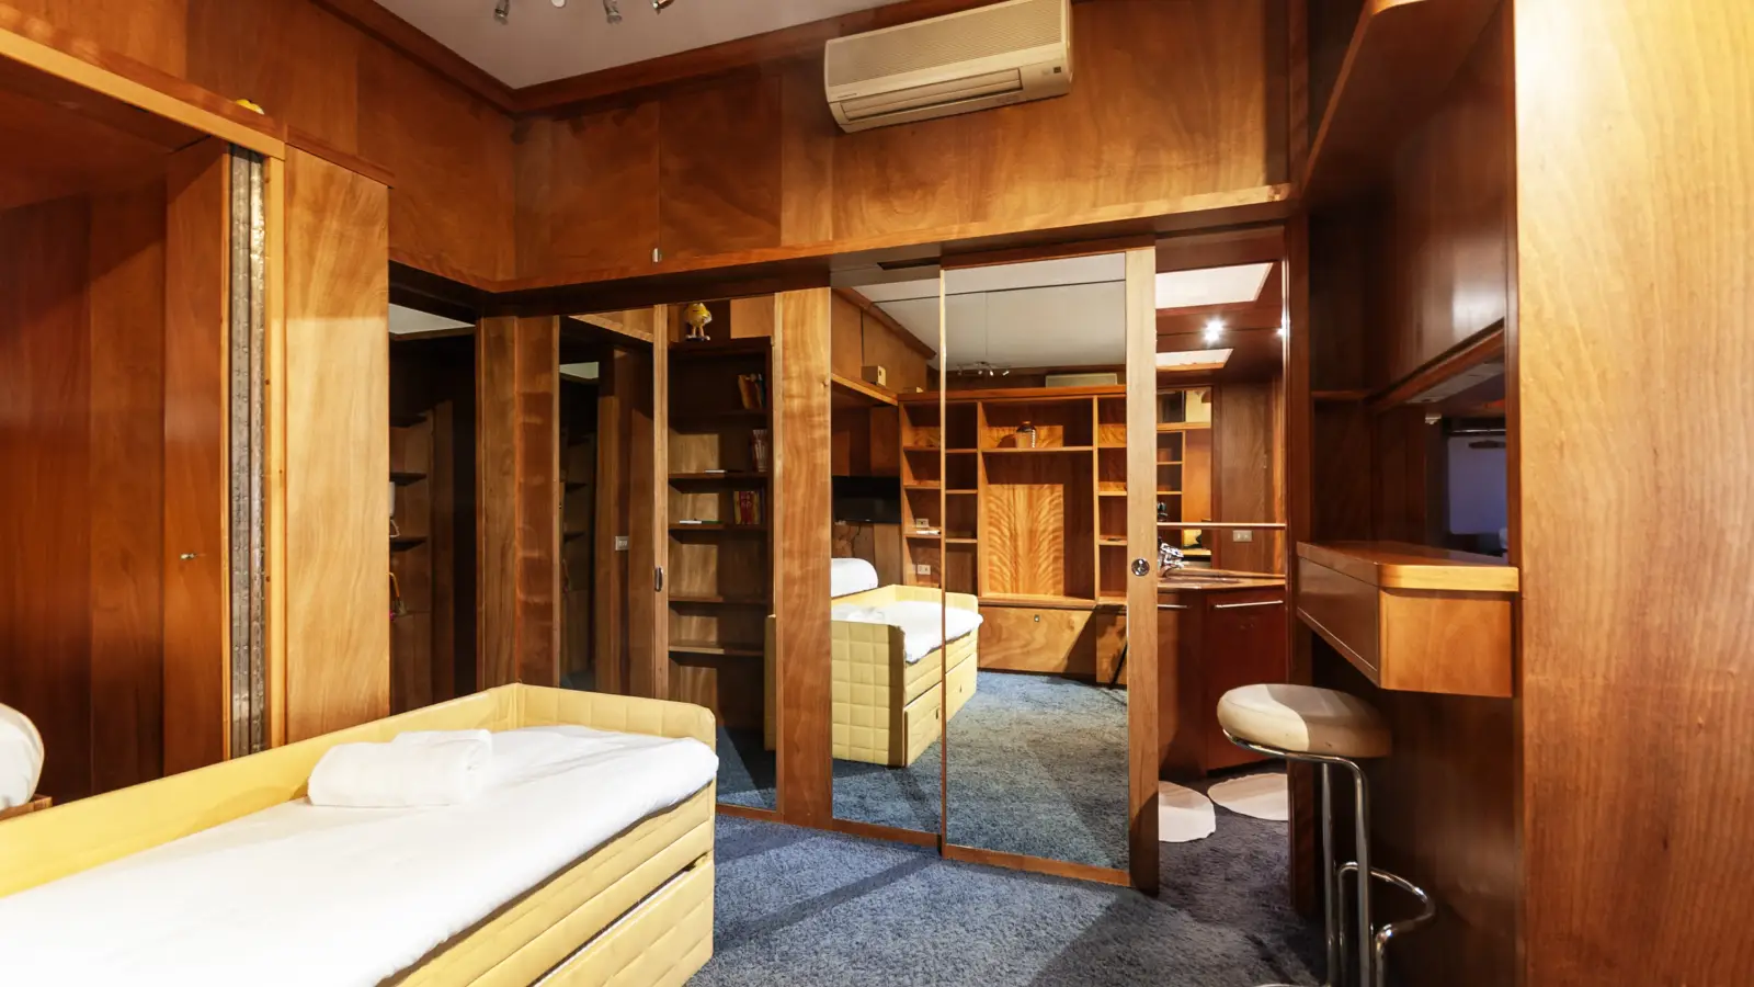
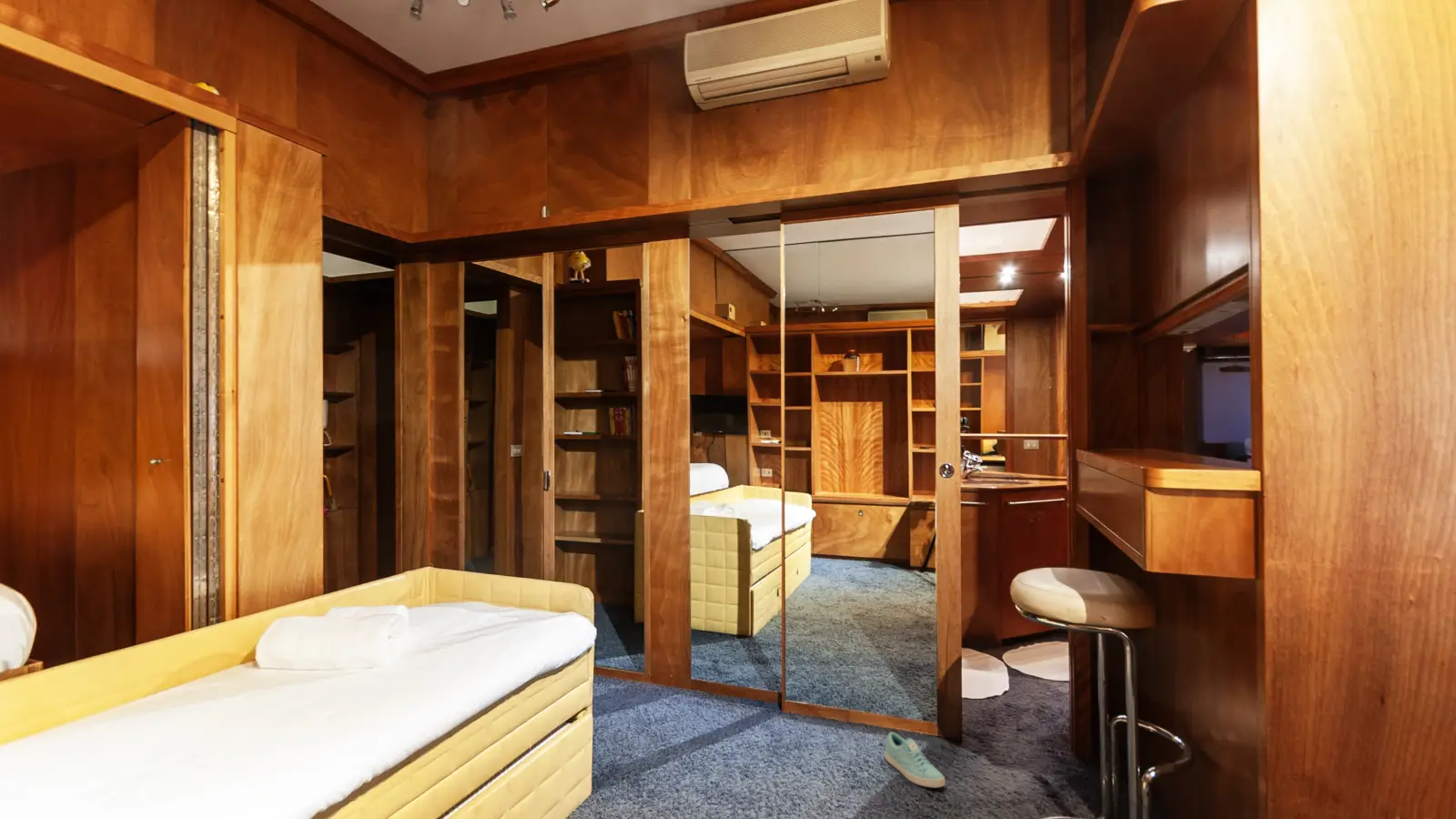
+ sneaker [884,731,946,789]
